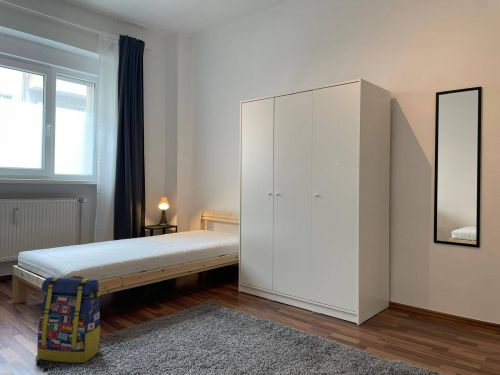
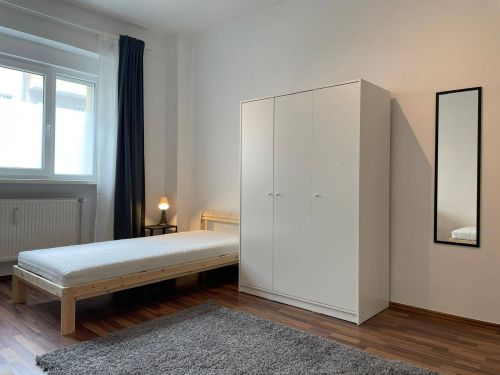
- backpack [36,275,102,364]
